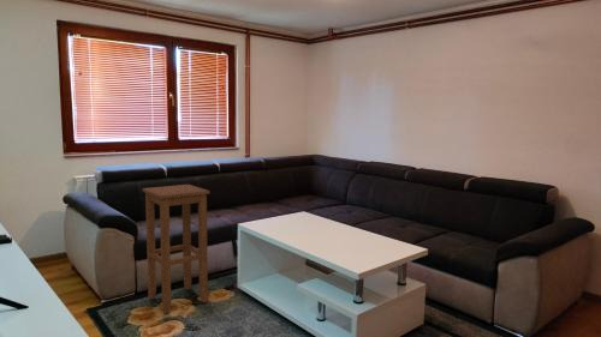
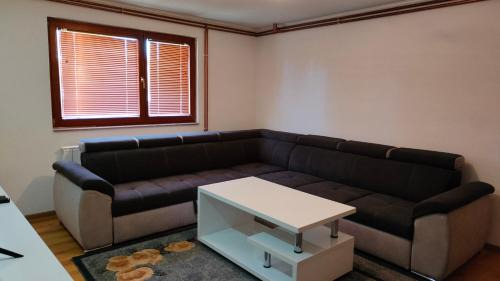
- stool [141,183,210,315]
